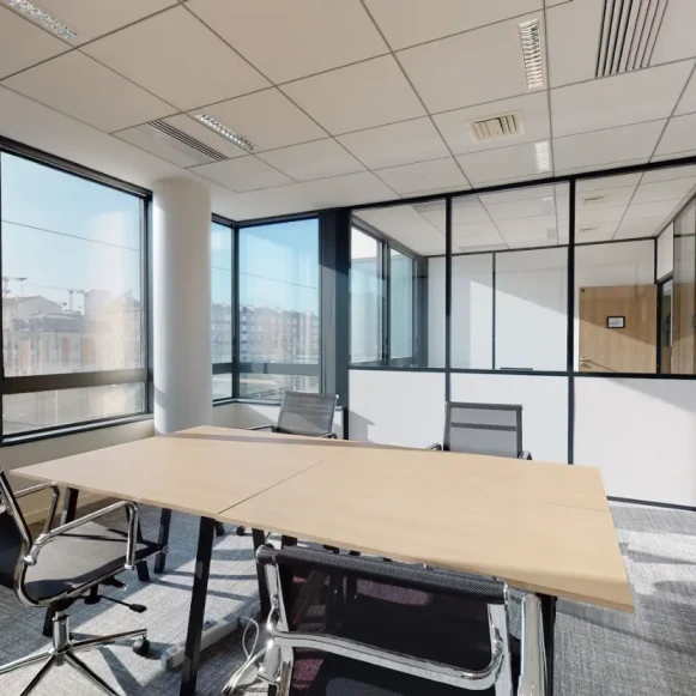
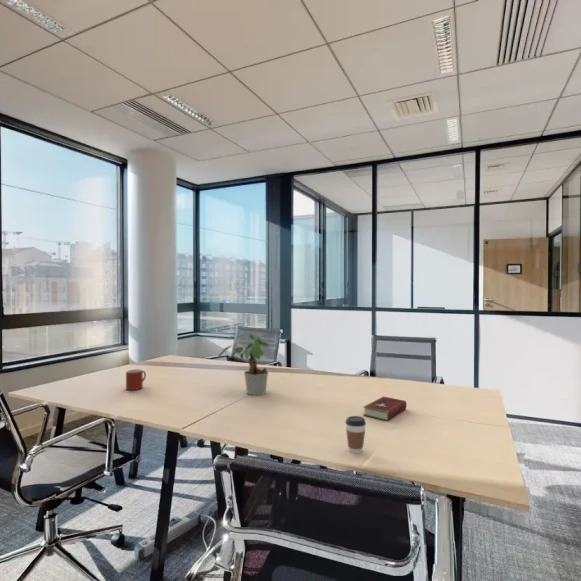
+ potted plant [216,333,269,396]
+ coffee cup [344,415,367,455]
+ mug [125,368,147,391]
+ hardcover book [362,395,408,422]
